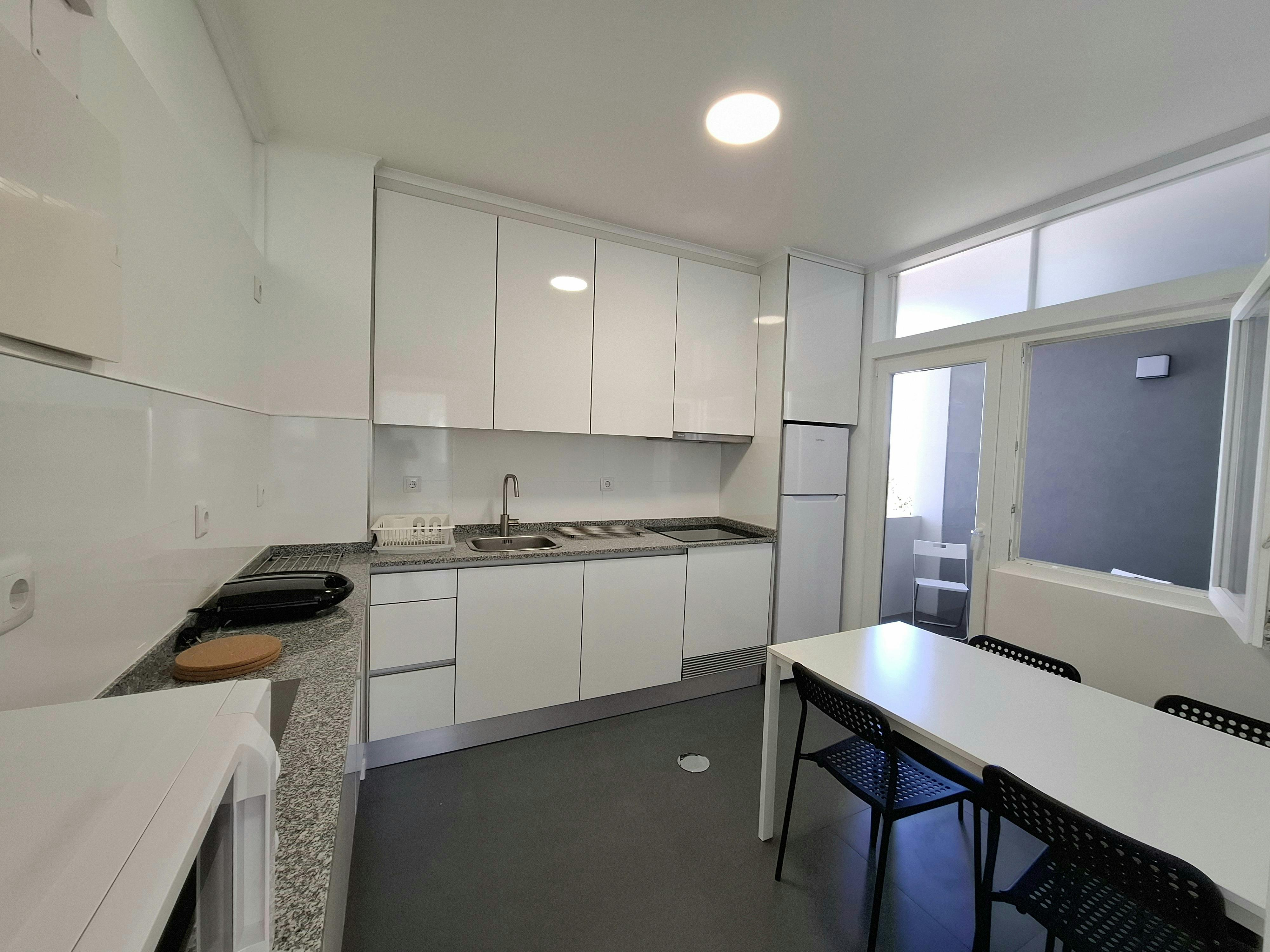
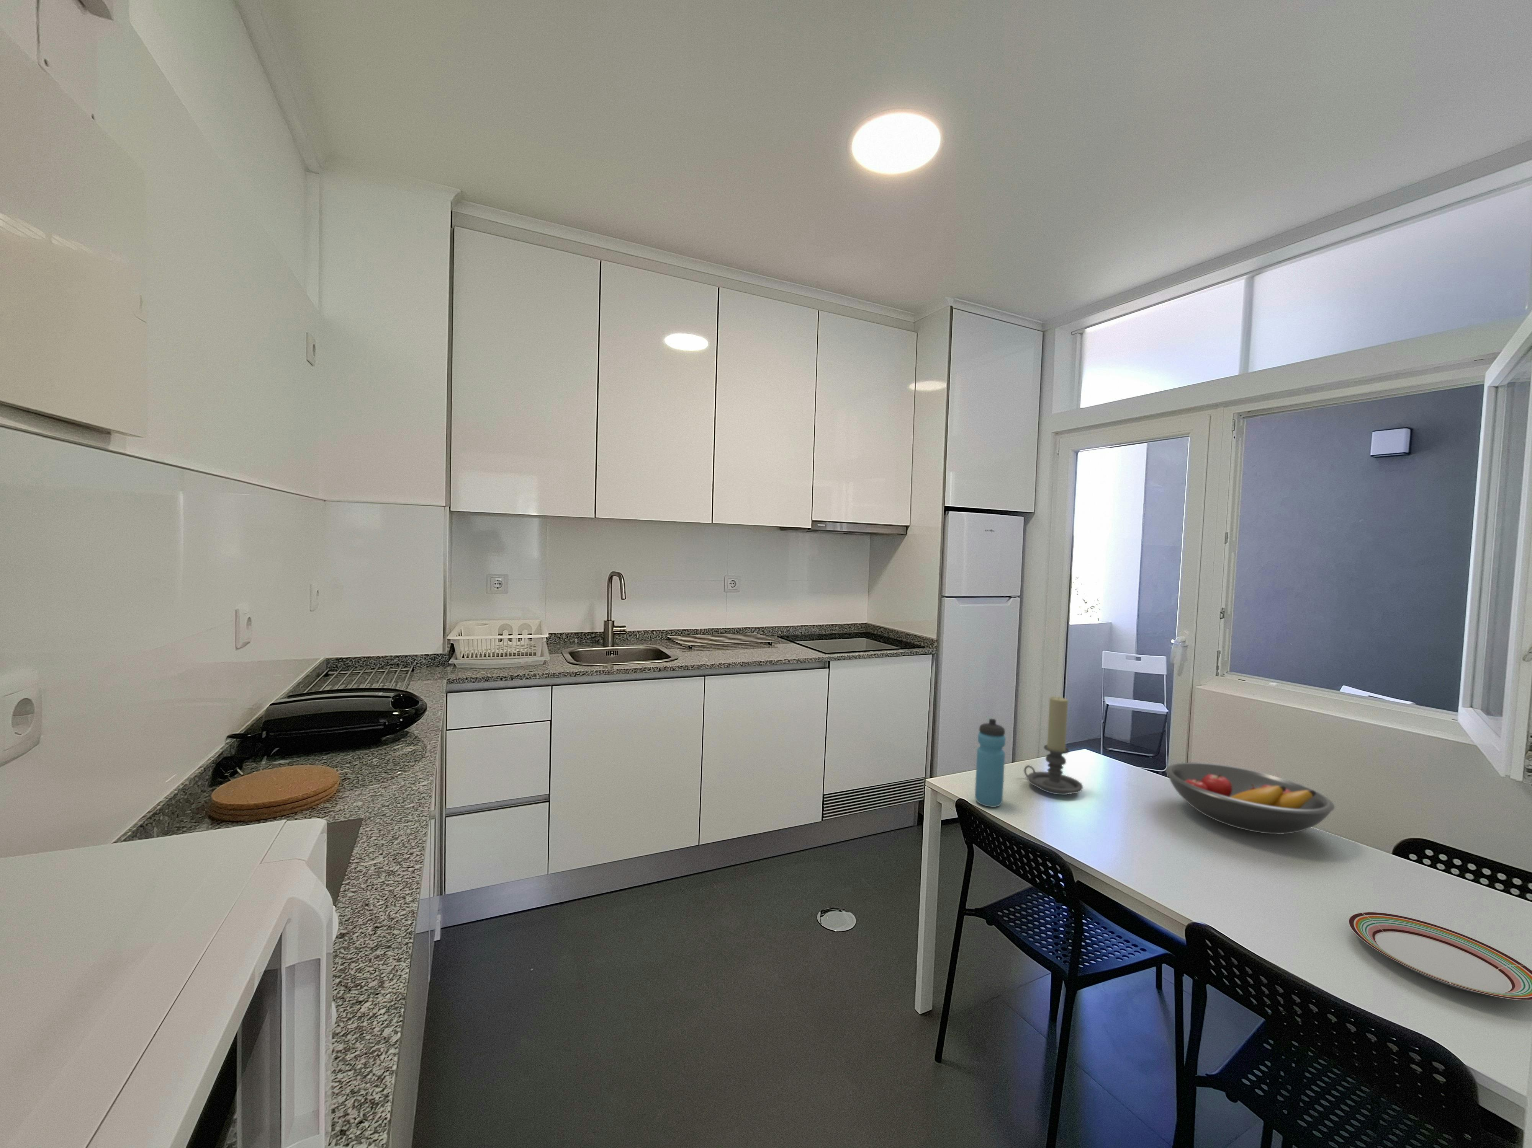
+ water bottle [975,719,1006,808]
+ candle holder [1024,696,1083,795]
+ plate [1349,912,1532,1001]
+ fruit bowl [1165,762,1335,834]
